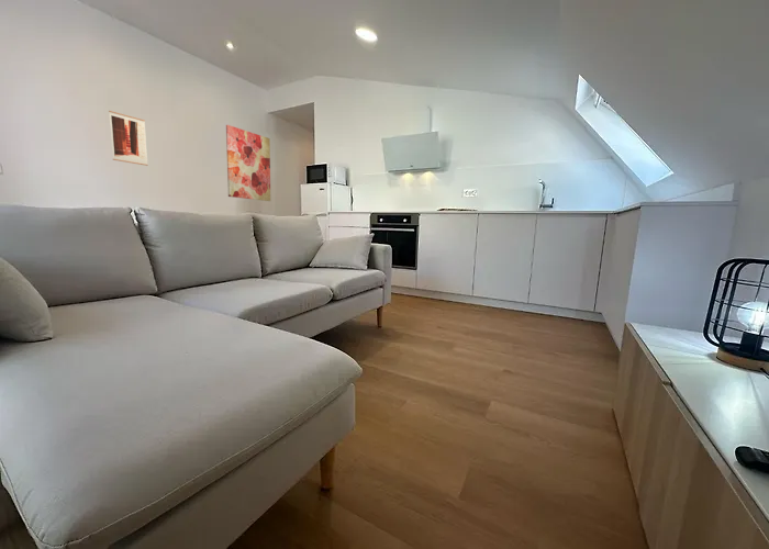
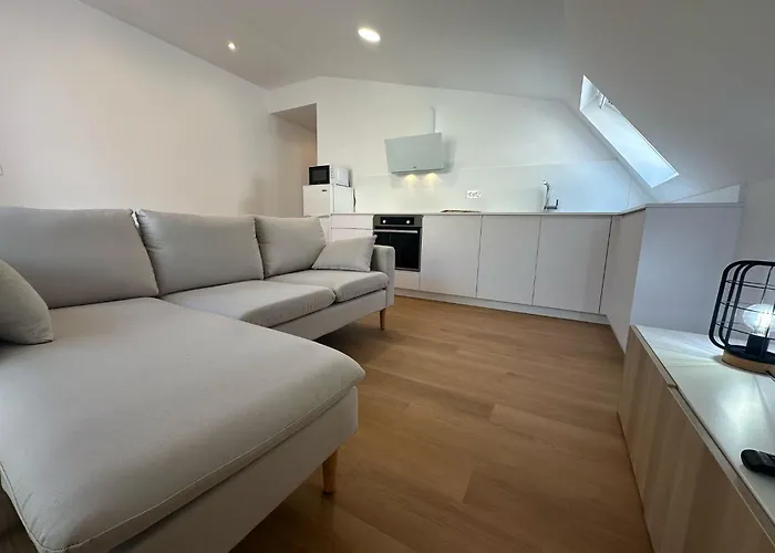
- wall art [225,124,271,202]
- wall art [108,110,148,167]
